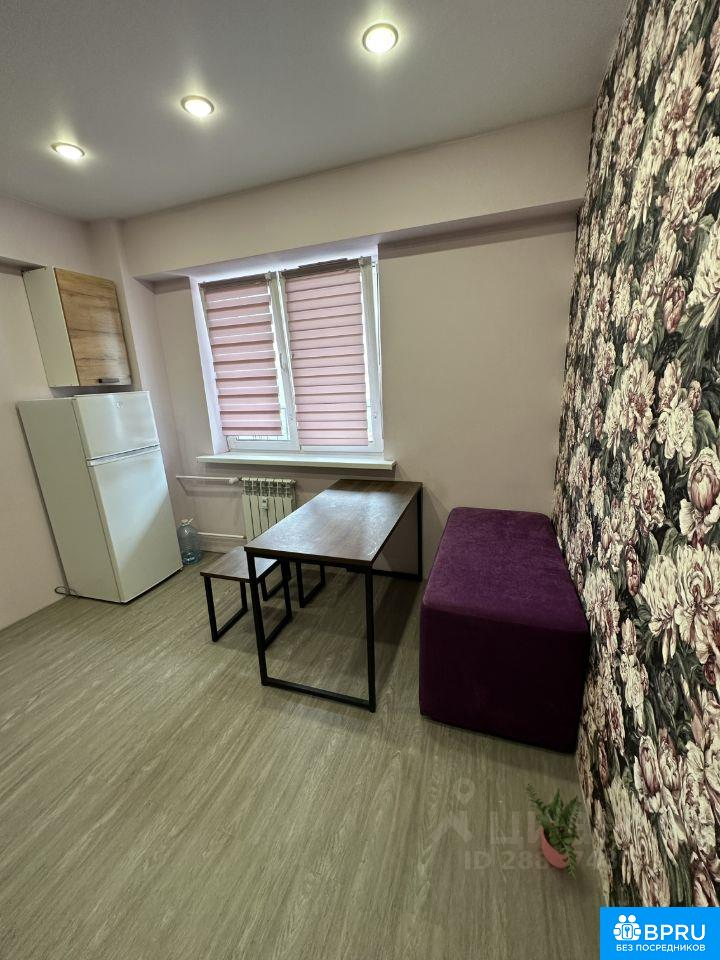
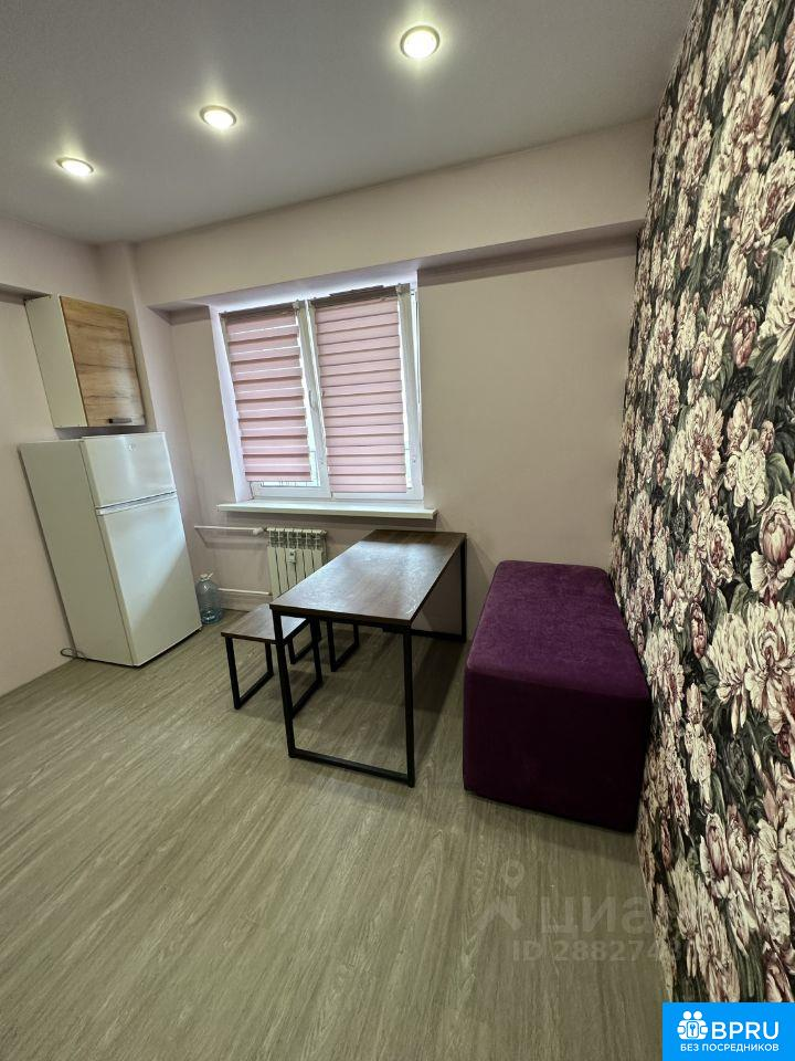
- potted plant [524,782,582,881]
